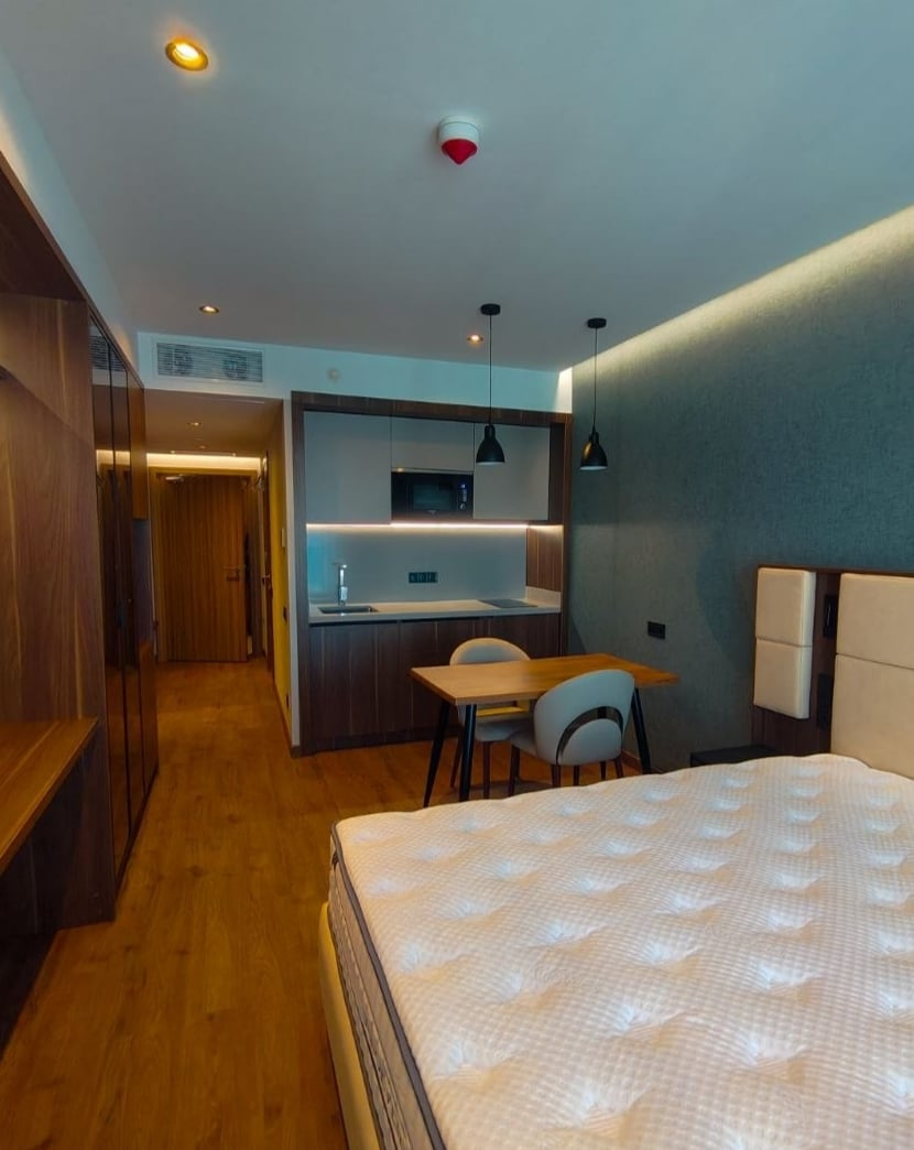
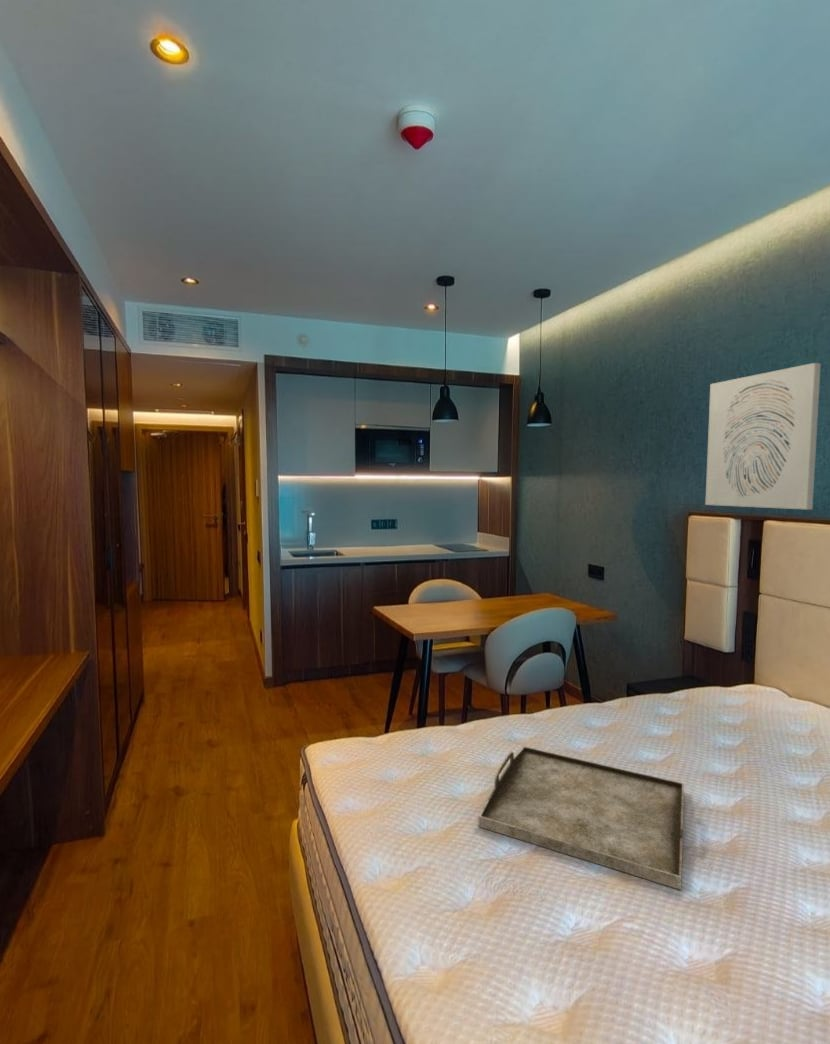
+ wall art [704,362,822,510]
+ serving tray [478,745,685,891]
